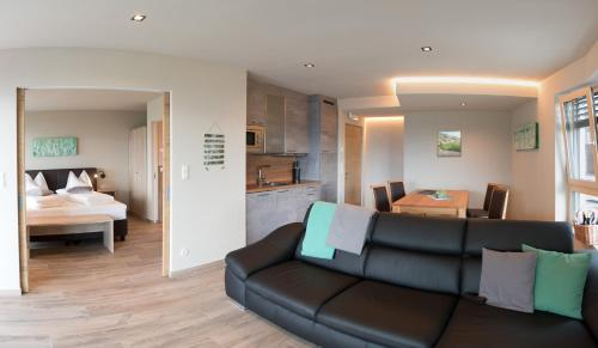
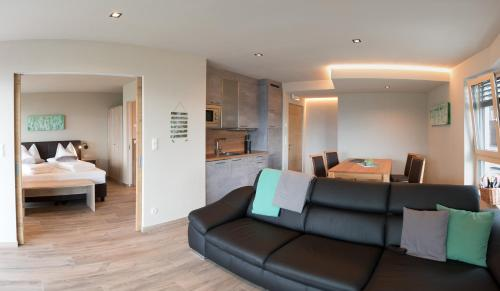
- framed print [437,129,463,158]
